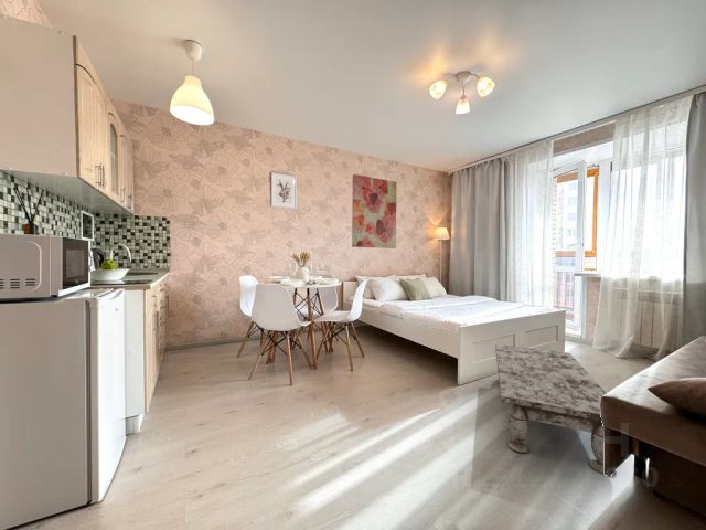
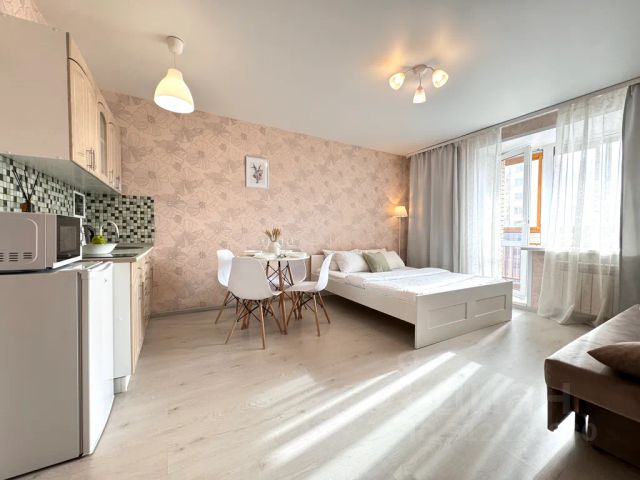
- coffee table [494,343,618,476]
- wall art [351,173,397,250]
